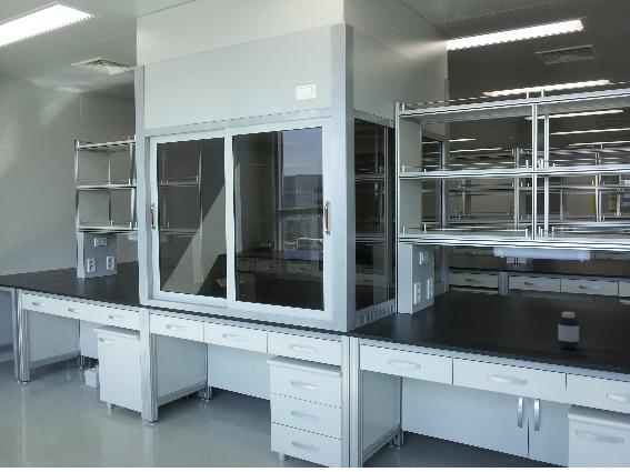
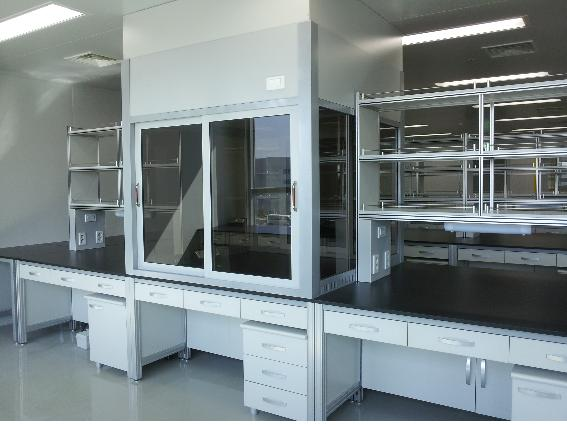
- medicine bottle [557,311,580,350]
